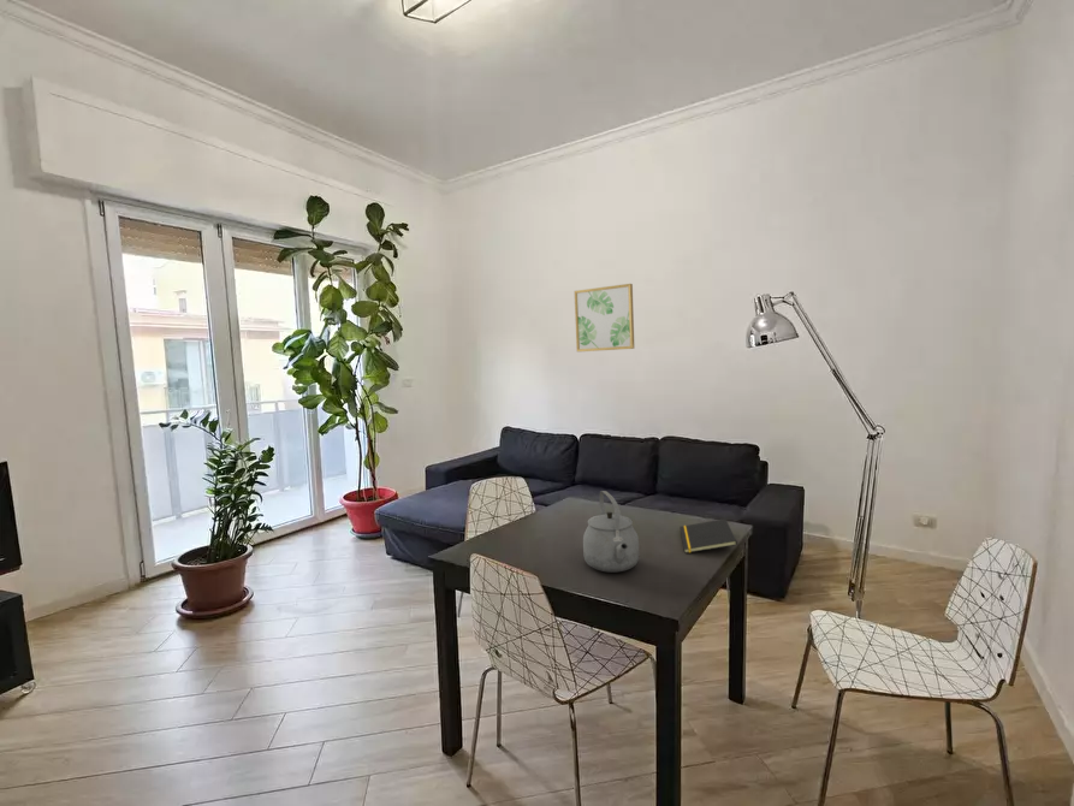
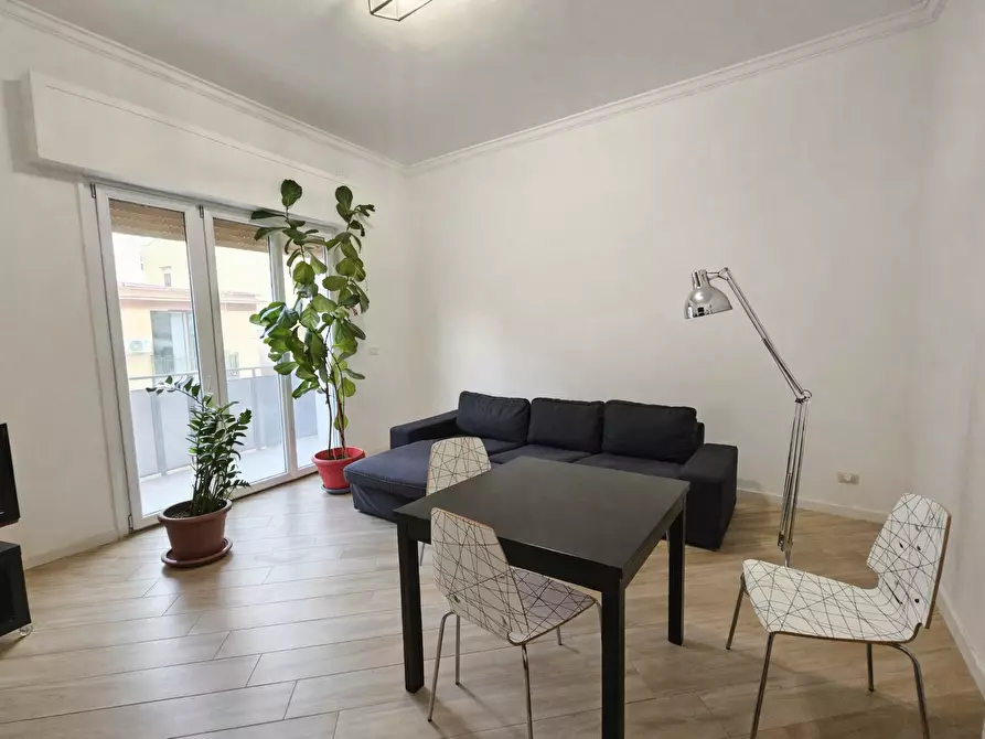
- wall art [574,283,635,352]
- notepad [678,517,738,555]
- tea kettle [582,490,640,574]
